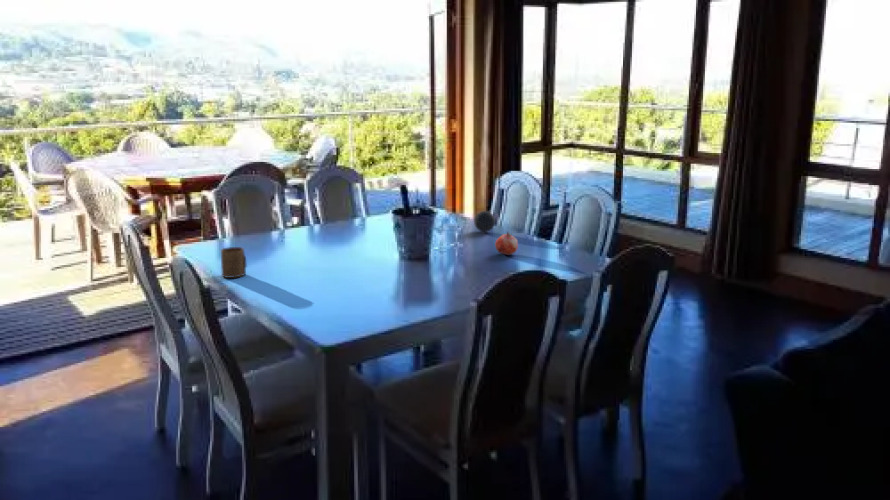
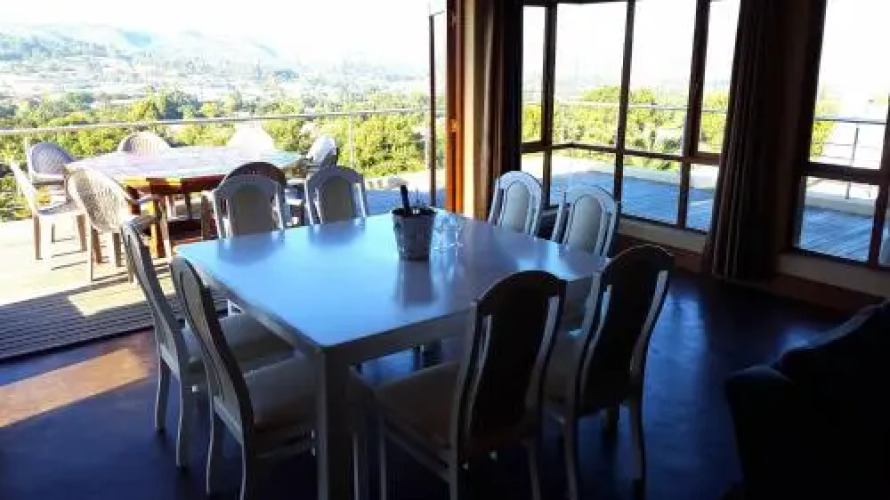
- decorative ball [473,210,496,233]
- fruit [494,230,519,256]
- cup [220,246,248,279]
